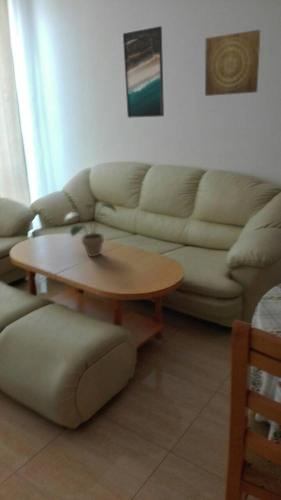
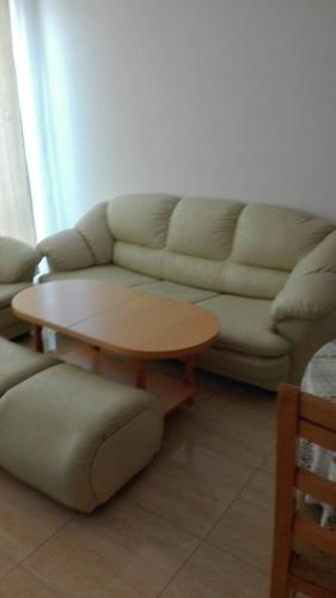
- potted plant [62,202,118,258]
- wall art [204,29,261,97]
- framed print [122,25,165,119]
